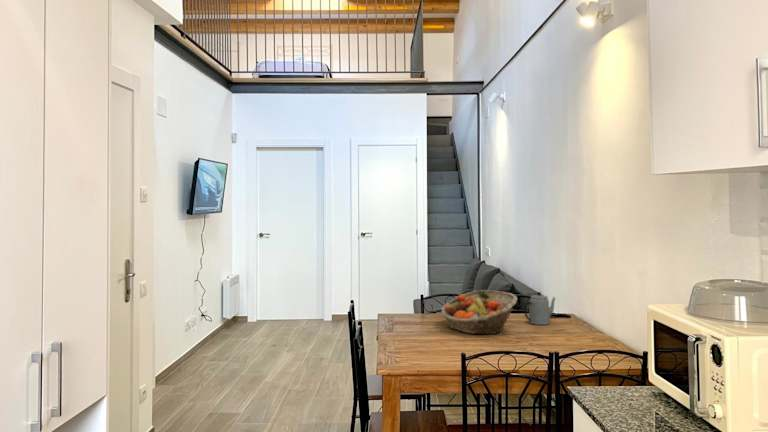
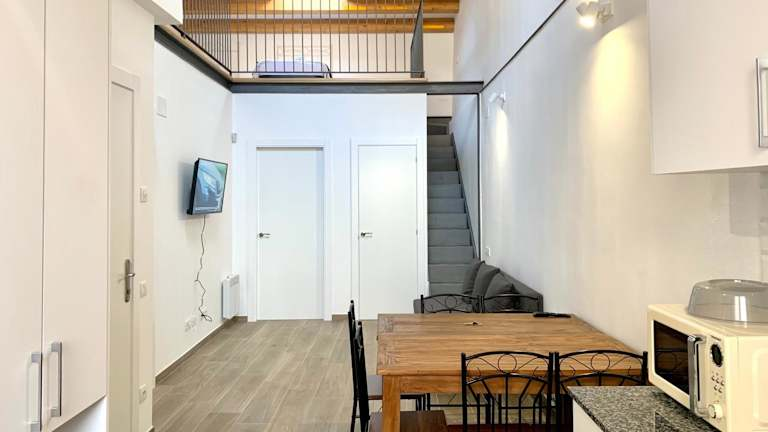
- fruit basket [440,289,518,335]
- teapot [523,291,557,326]
